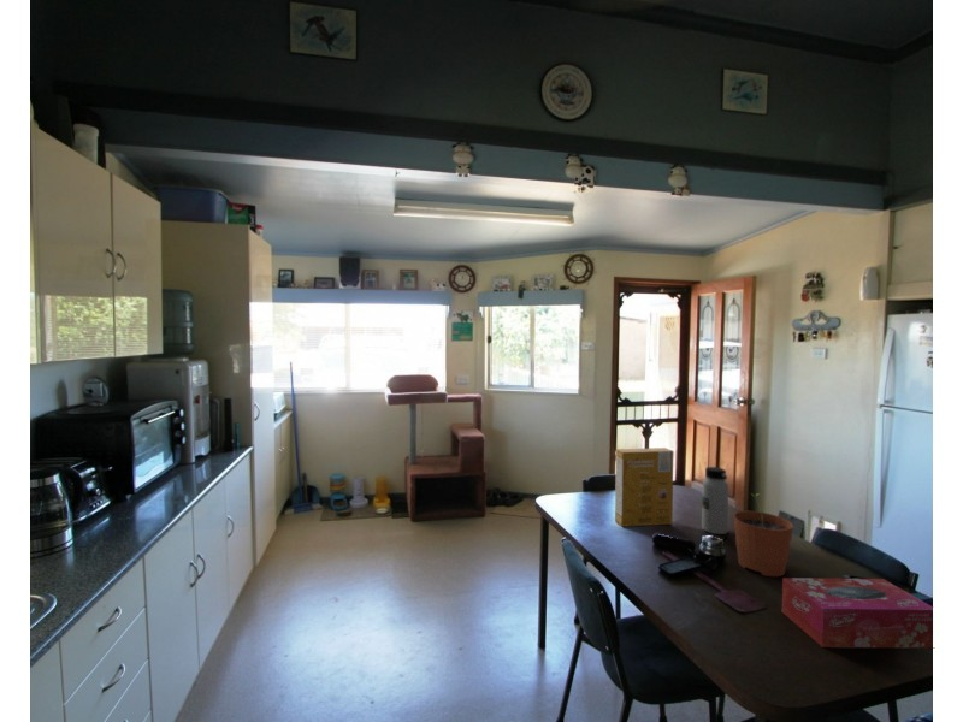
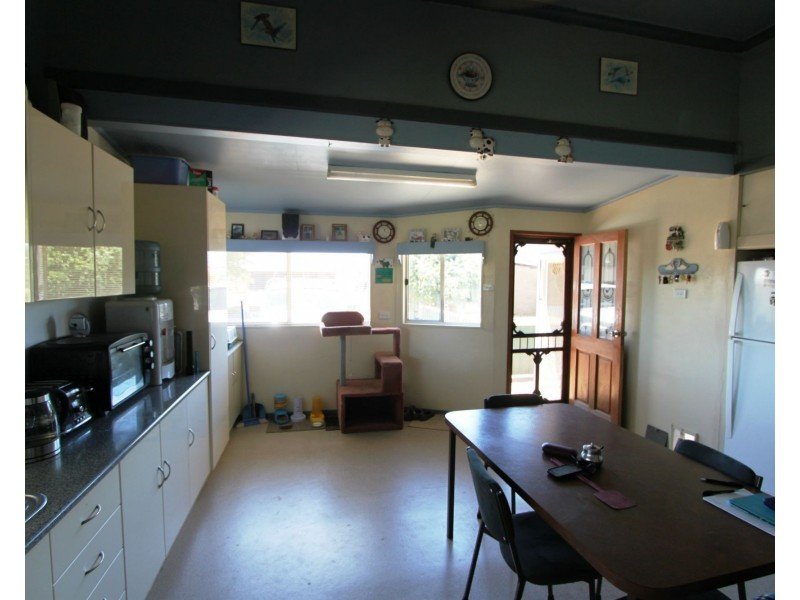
- cereal box [614,446,675,528]
- water bottle [701,466,729,535]
- plant pot [732,492,794,578]
- tissue box [781,576,934,649]
